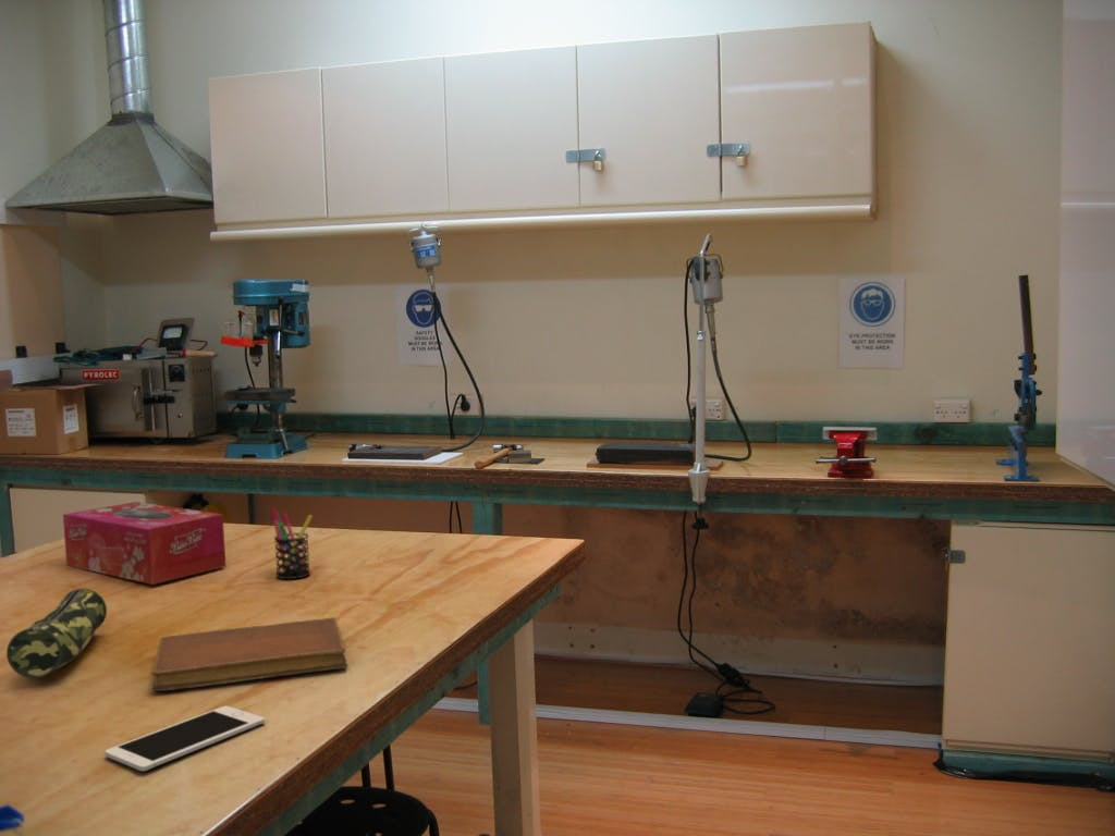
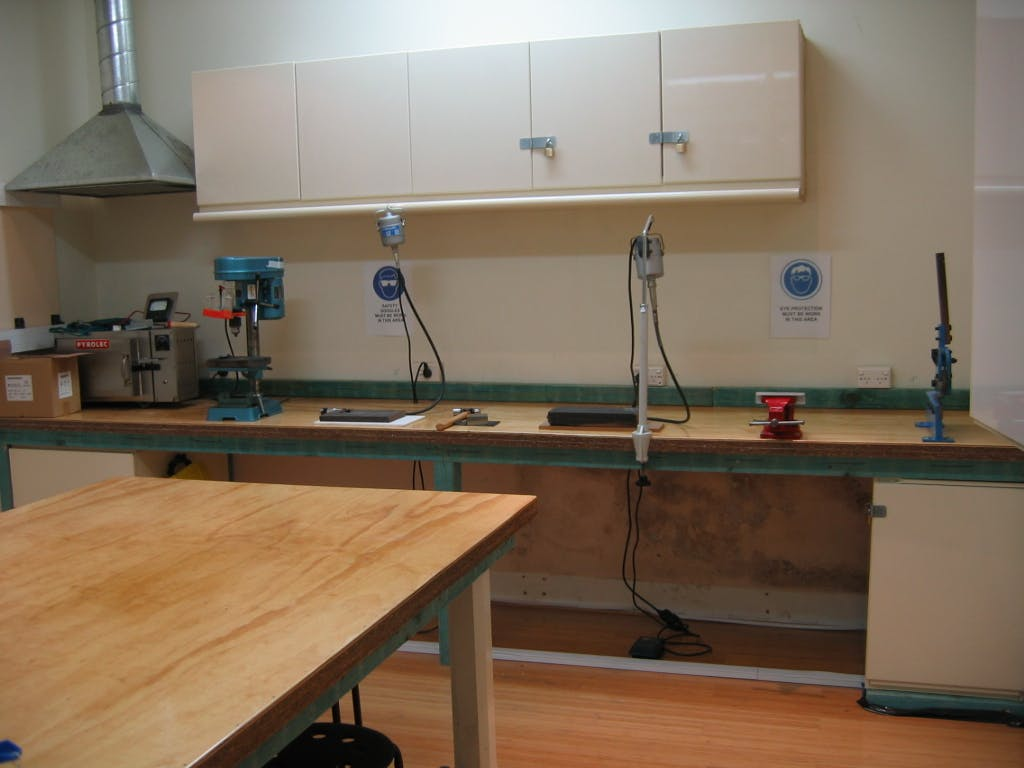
- pencil case [5,588,108,679]
- tissue box [62,501,226,586]
- pen holder [270,507,314,580]
- cell phone [105,705,266,772]
- notebook [150,616,348,692]
